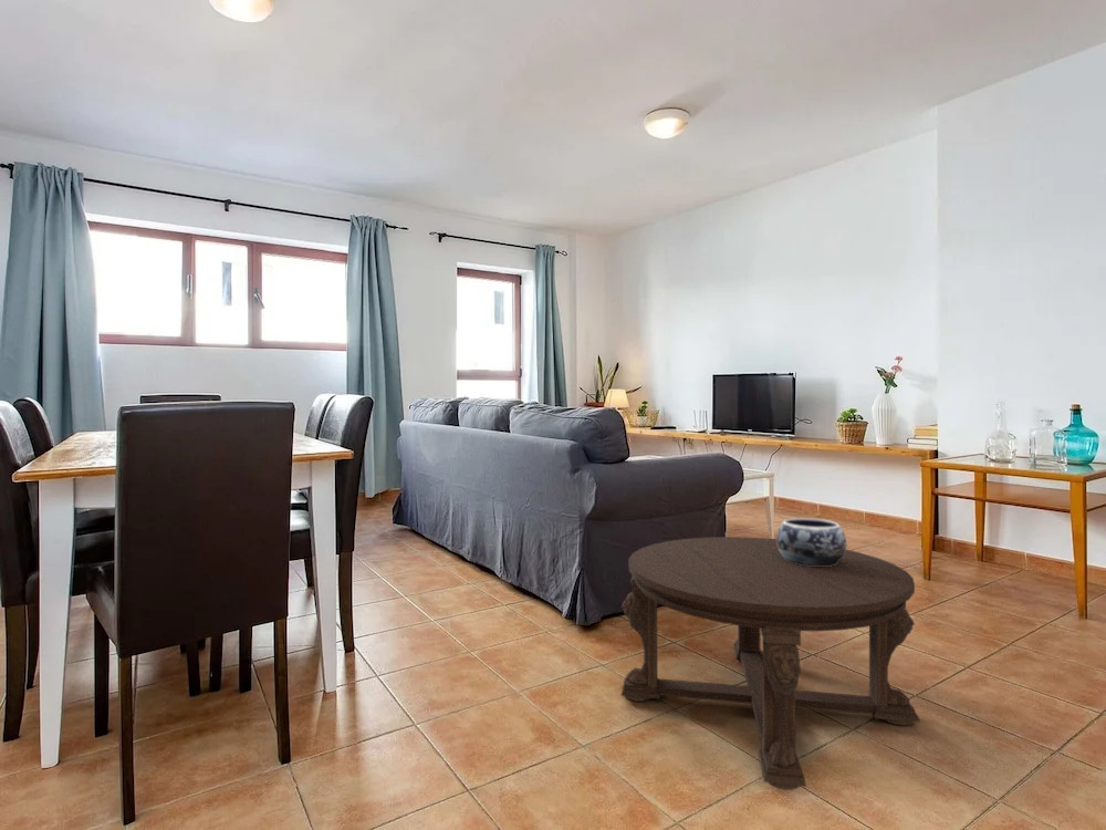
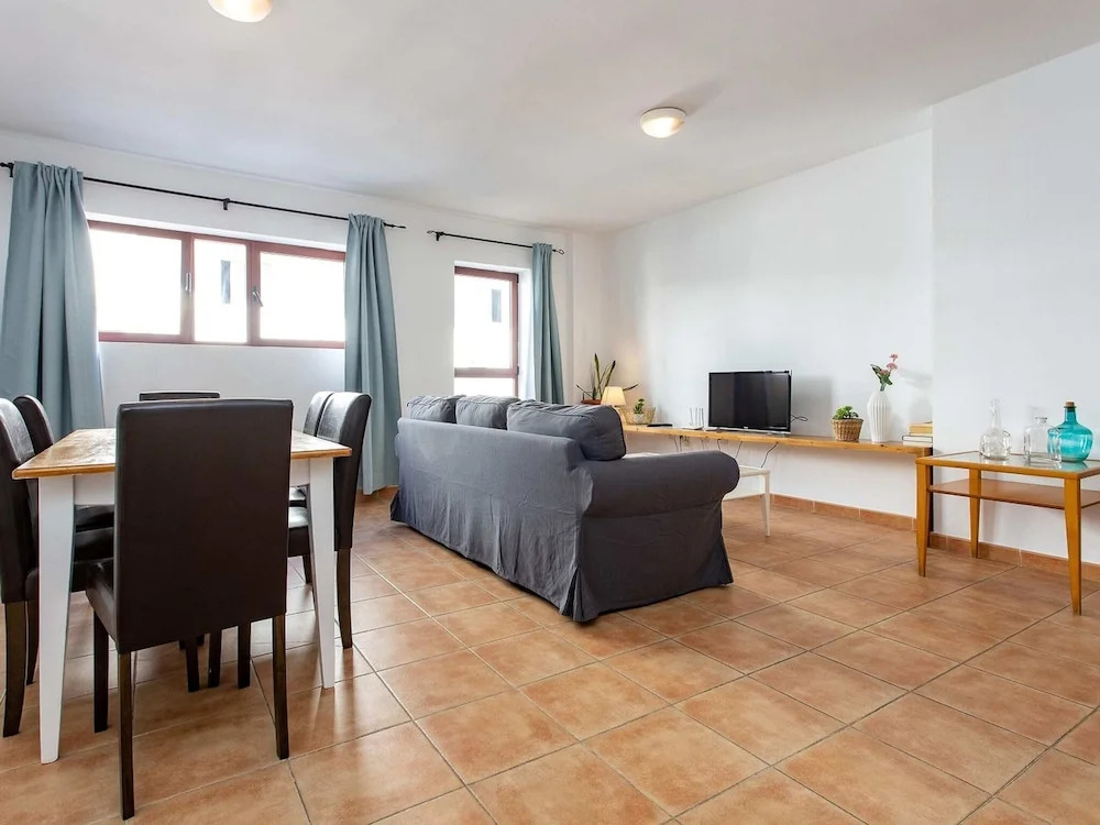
- coffee table [620,536,921,791]
- decorative bowl [775,517,847,567]
